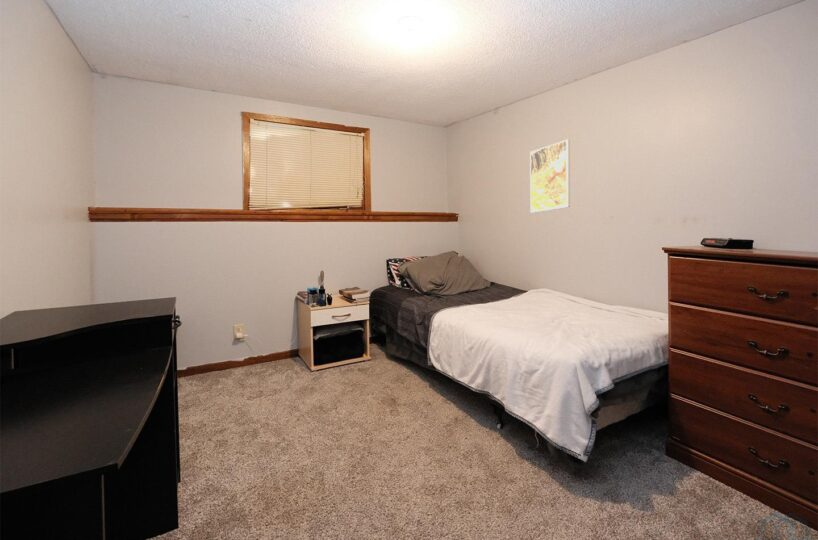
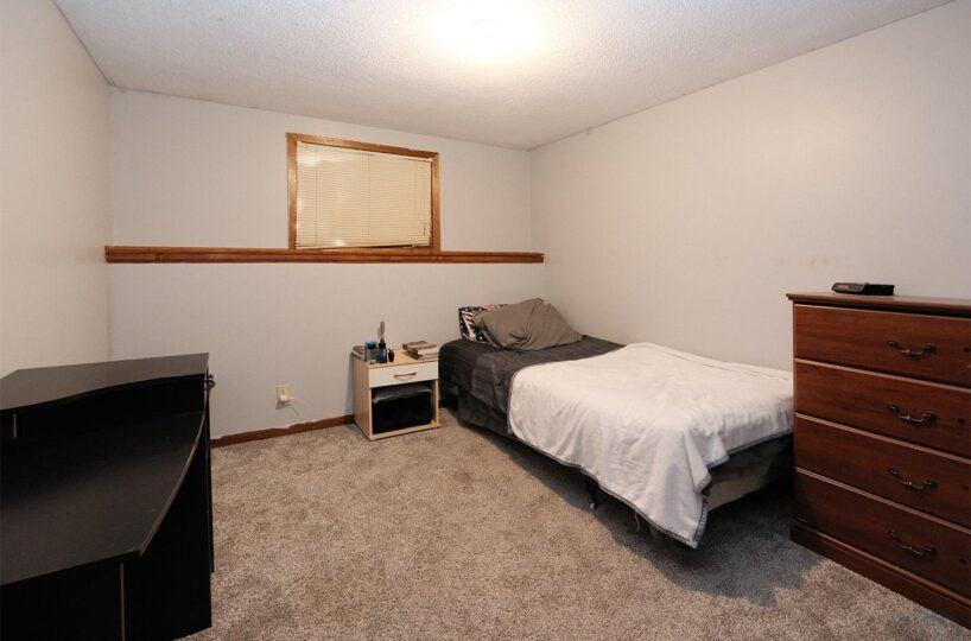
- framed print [529,139,571,214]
